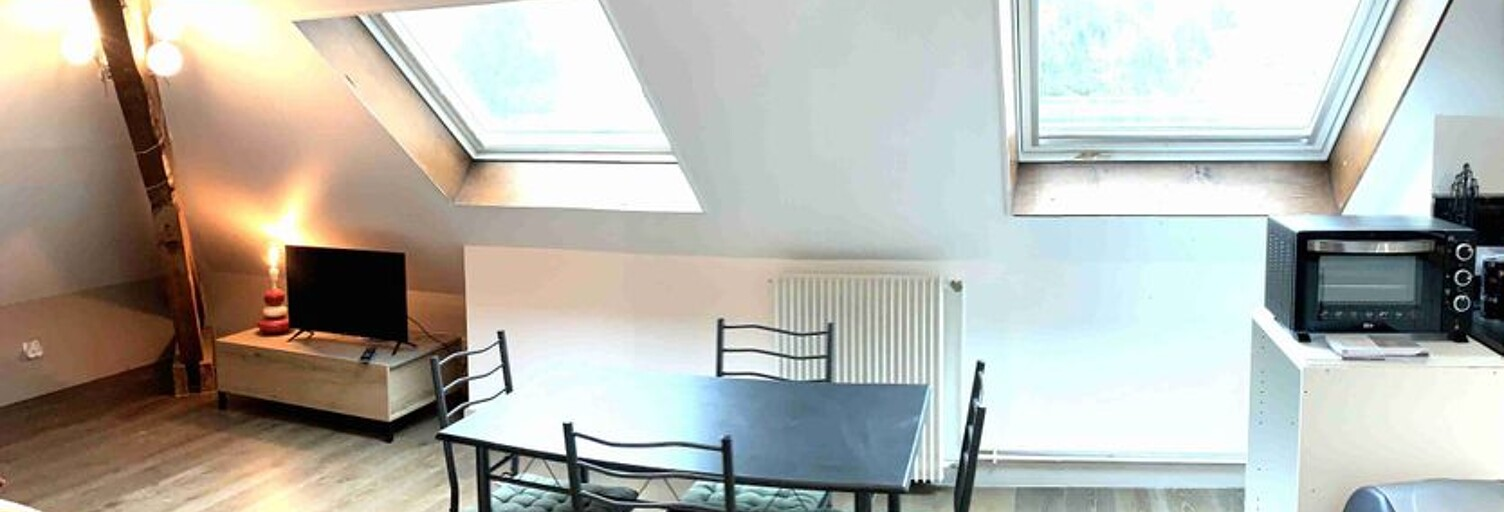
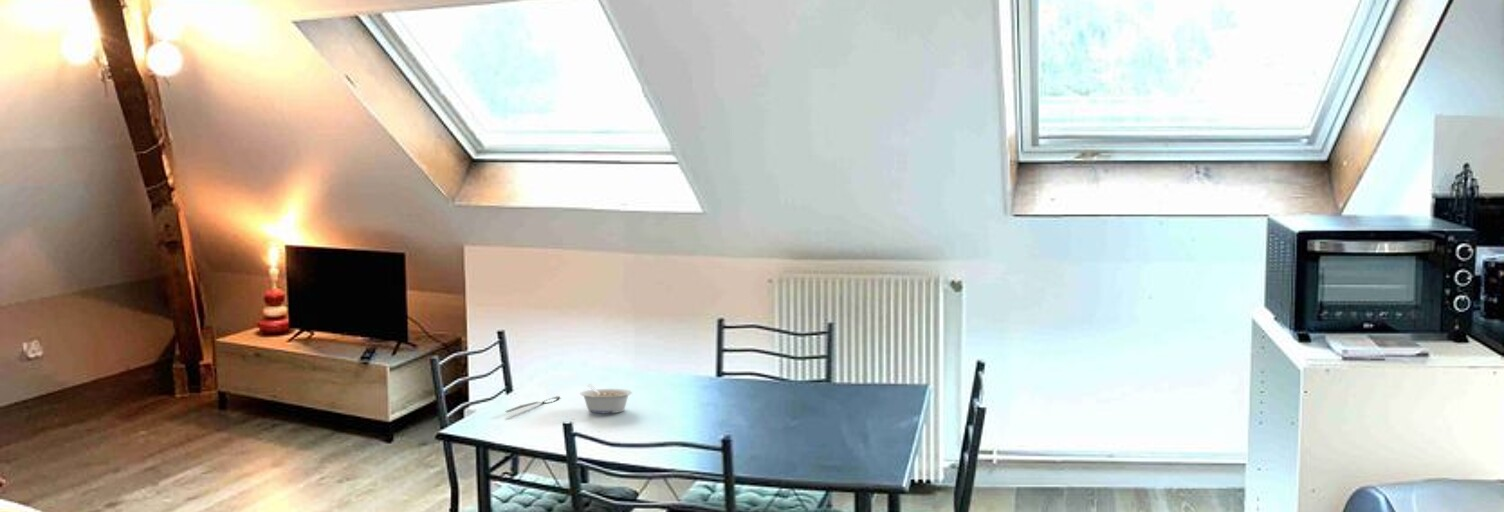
+ legume [579,383,633,414]
+ spoon [505,395,561,413]
